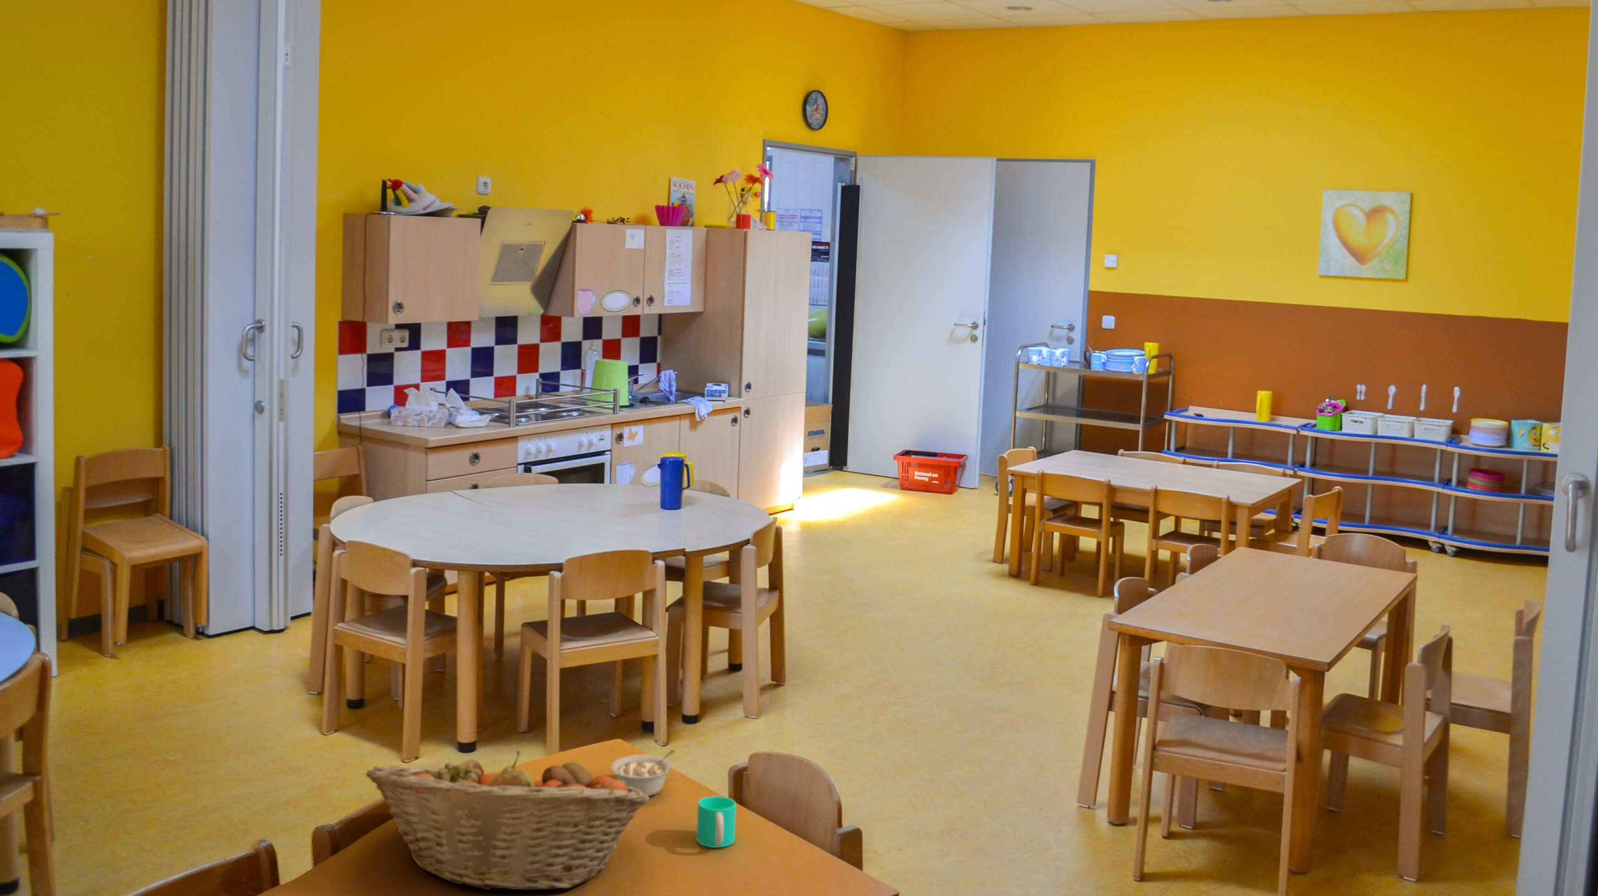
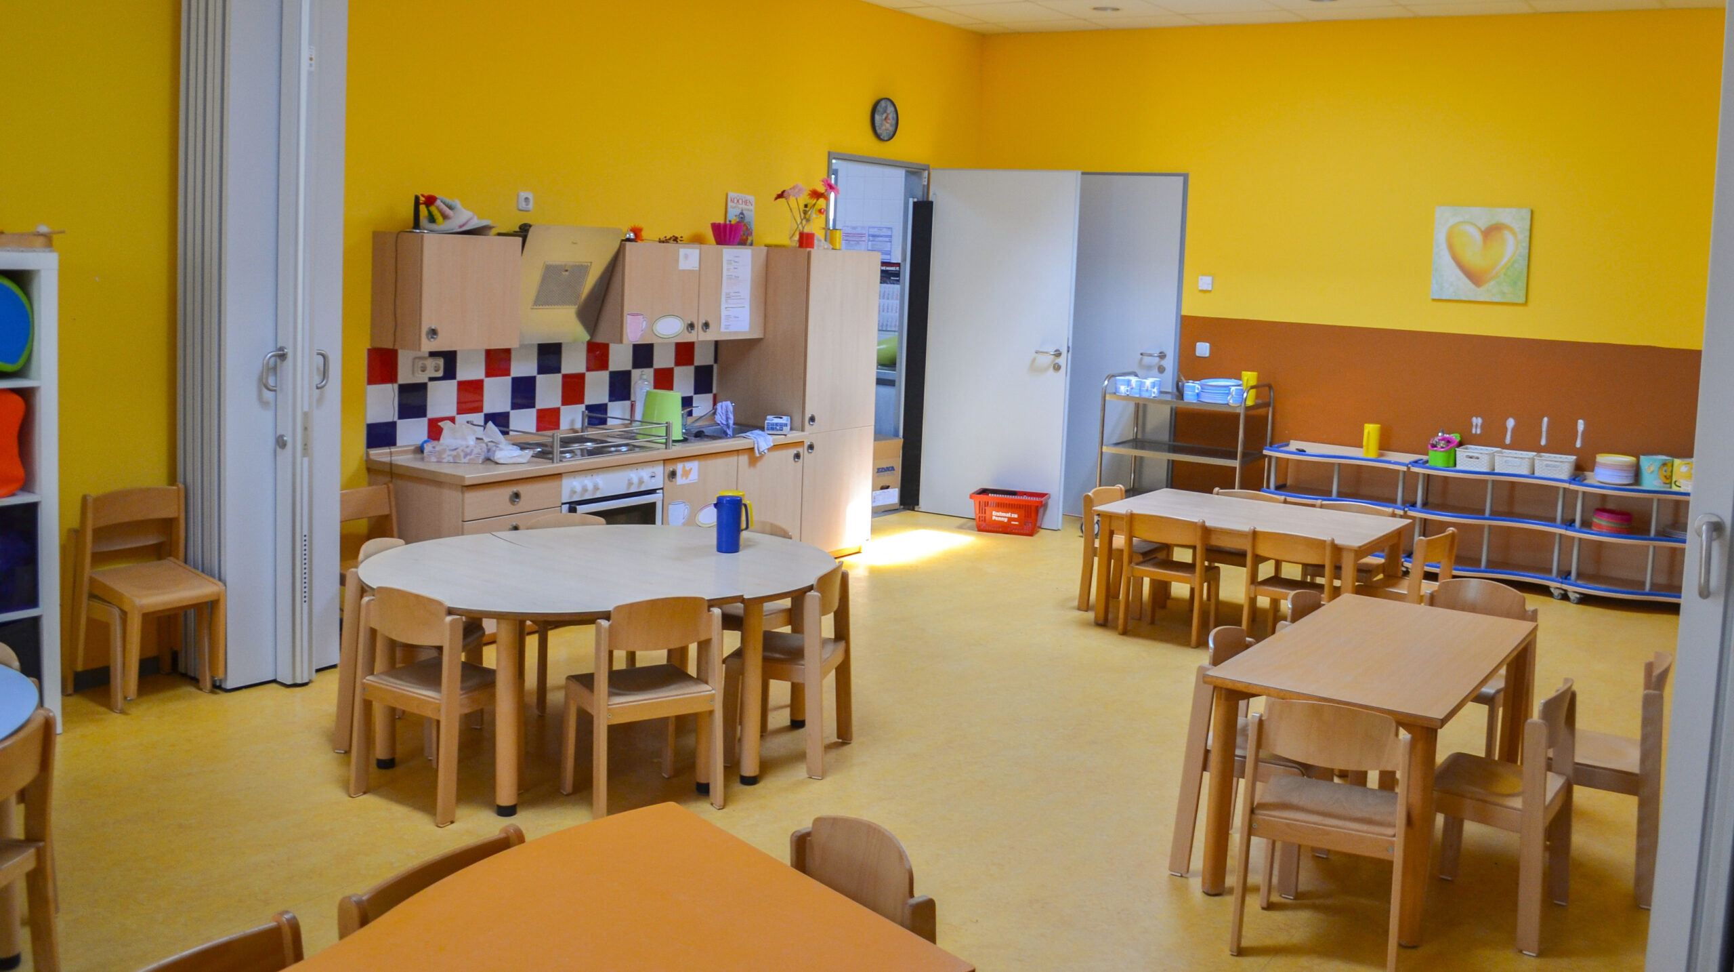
- fruit basket [365,750,651,891]
- cup [696,795,736,849]
- legume [610,749,676,797]
